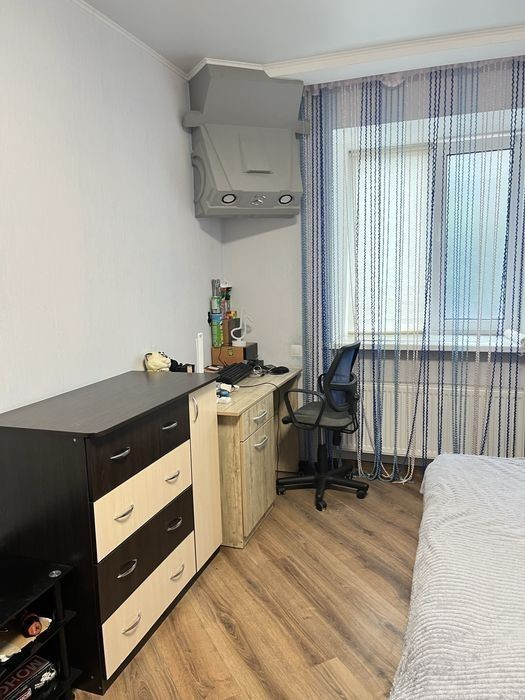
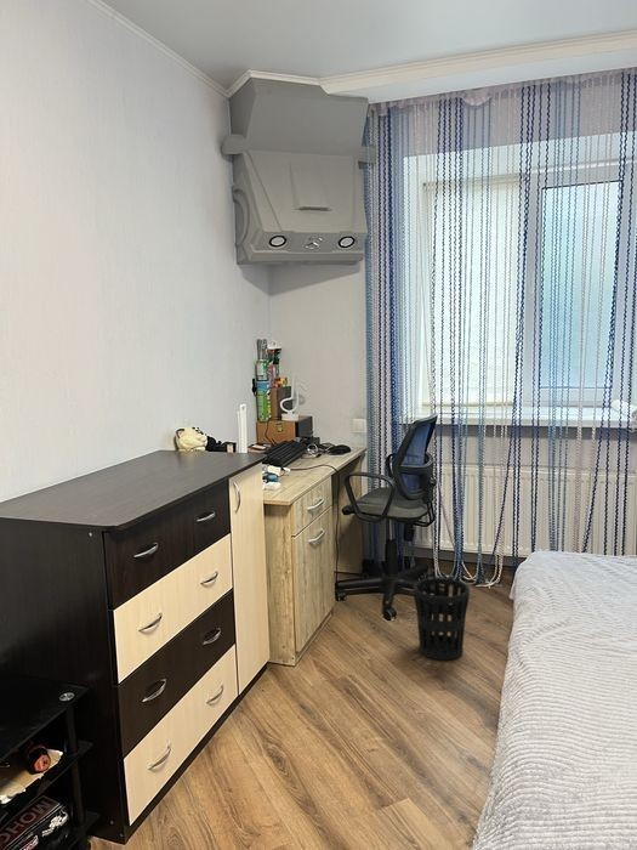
+ wastebasket [413,577,471,662]
